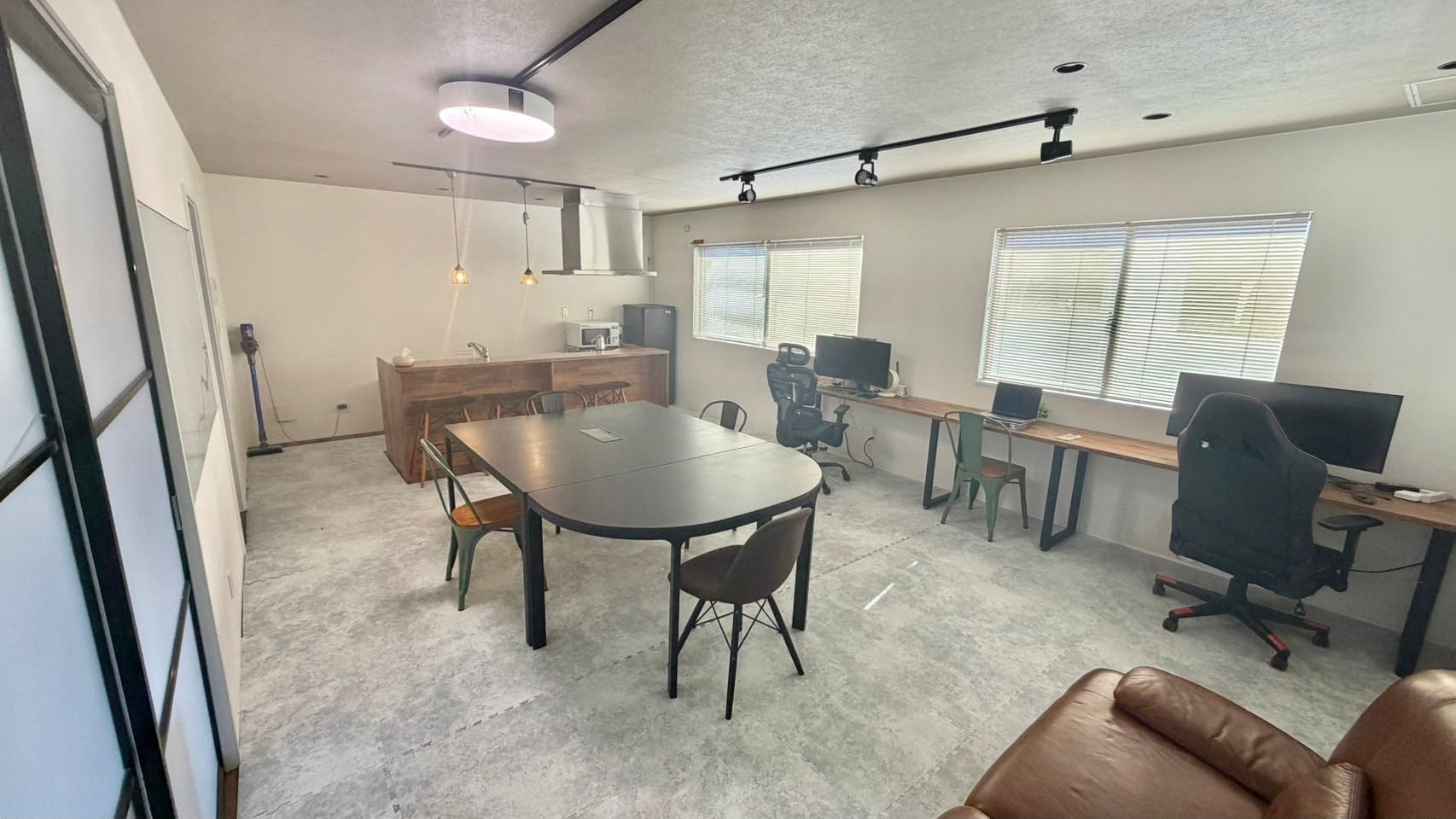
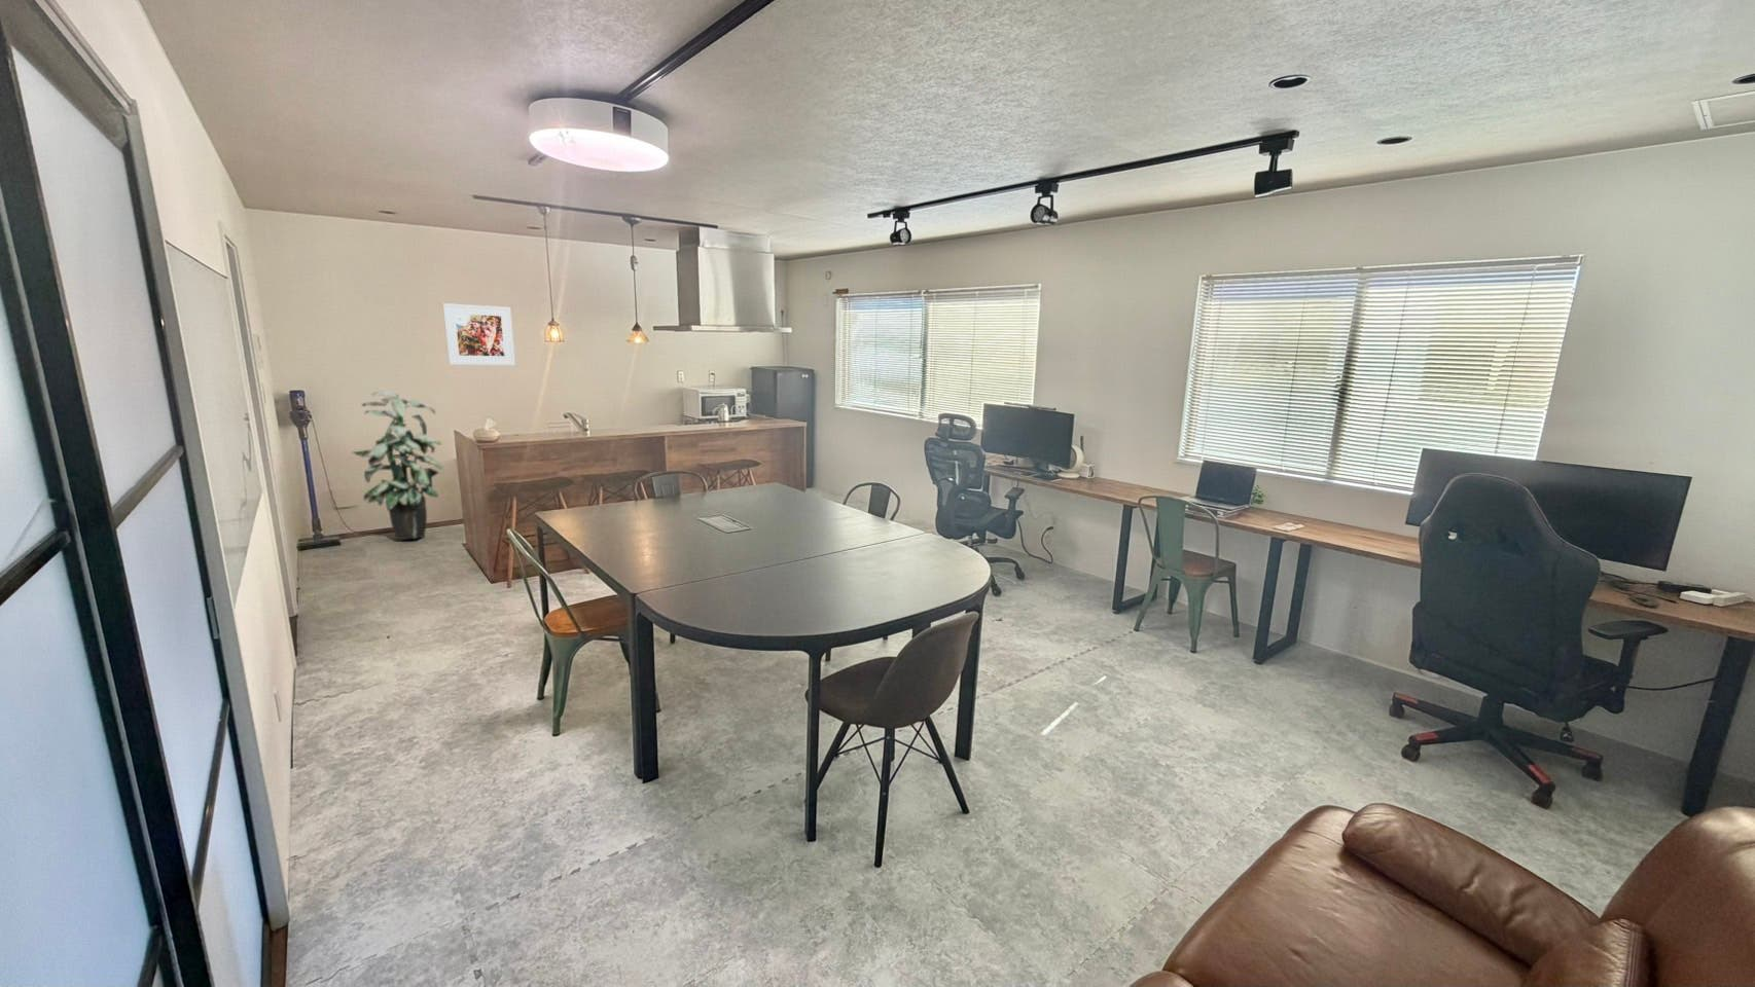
+ indoor plant [350,390,444,541]
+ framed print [441,302,516,366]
